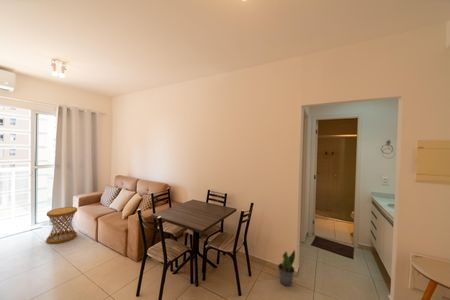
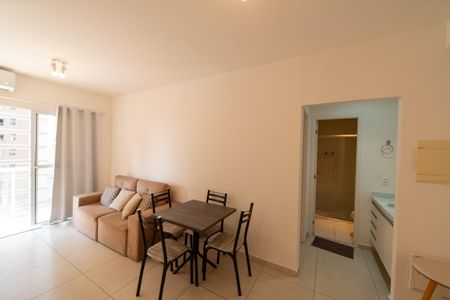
- potted plant [277,249,296,287]
- side table [45,206,78,245]
